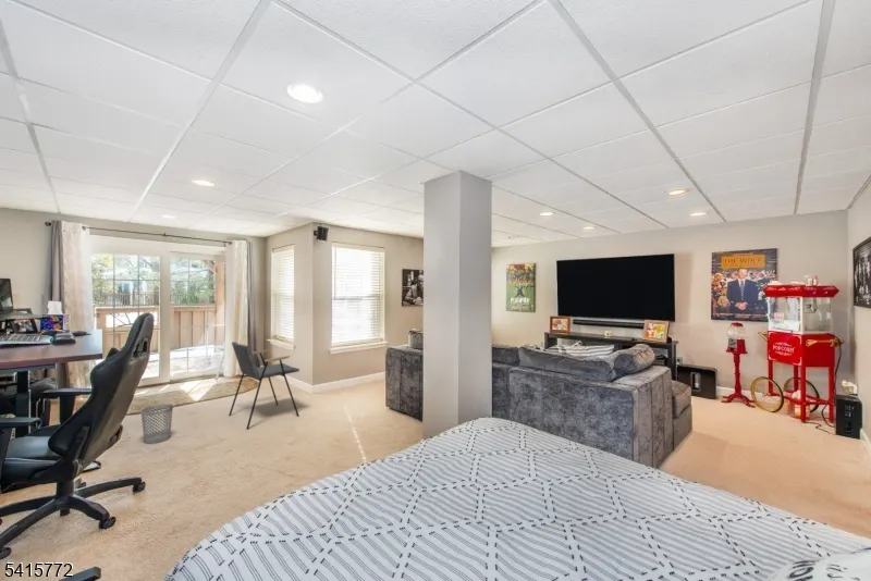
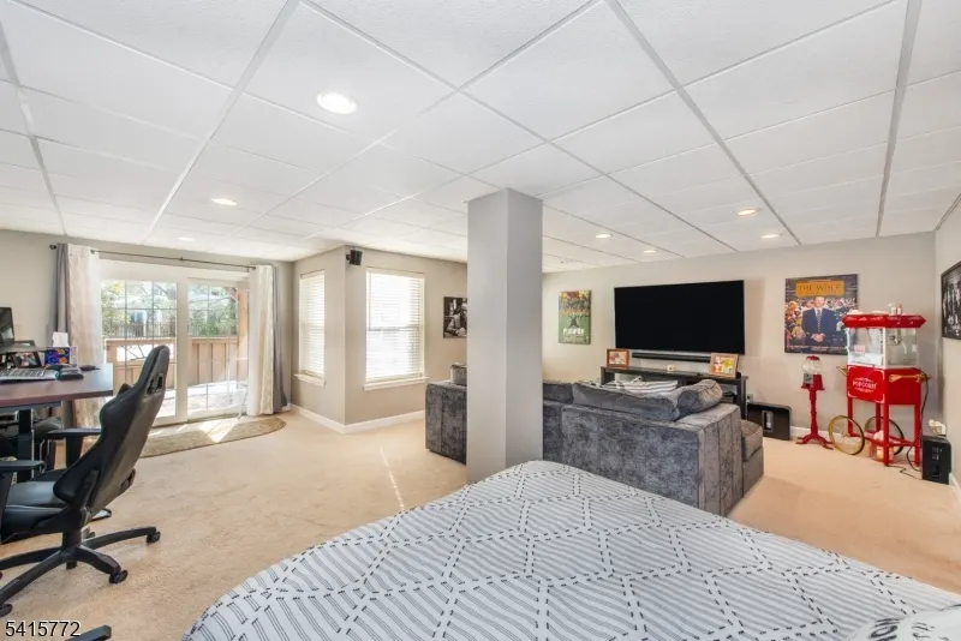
- armchair [228,341,300,430]
- wastebasket [139,404,174,445]
